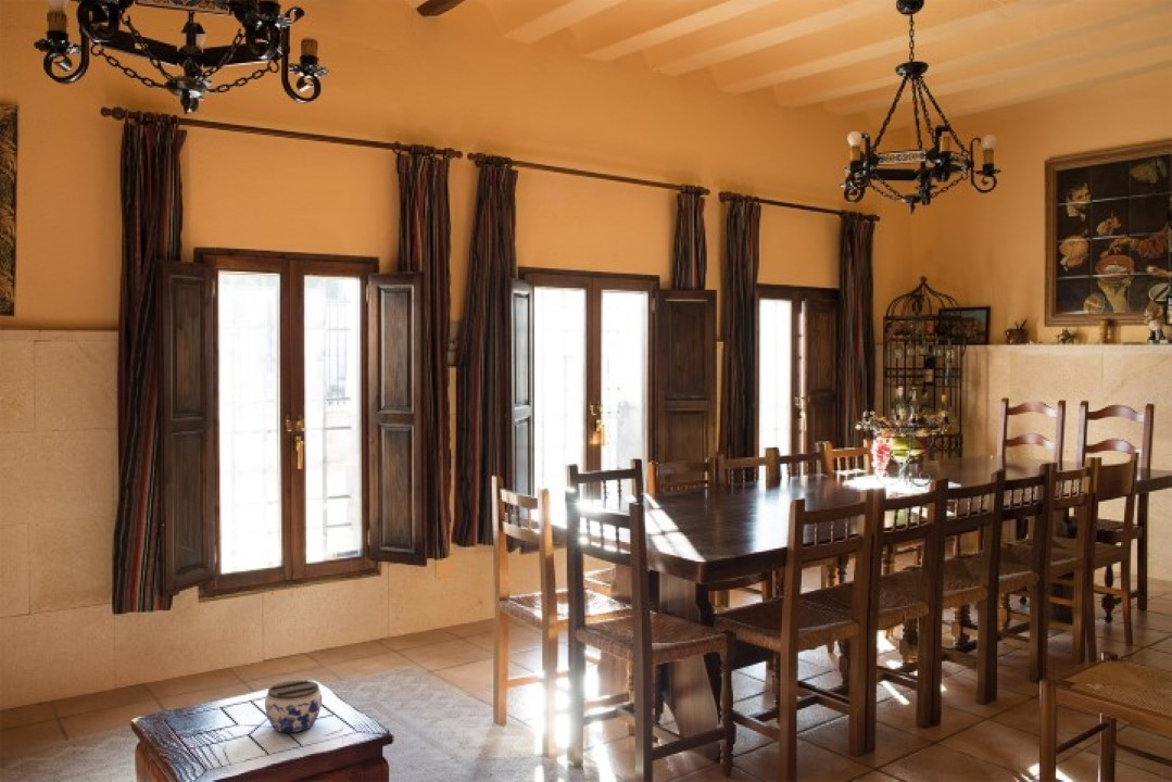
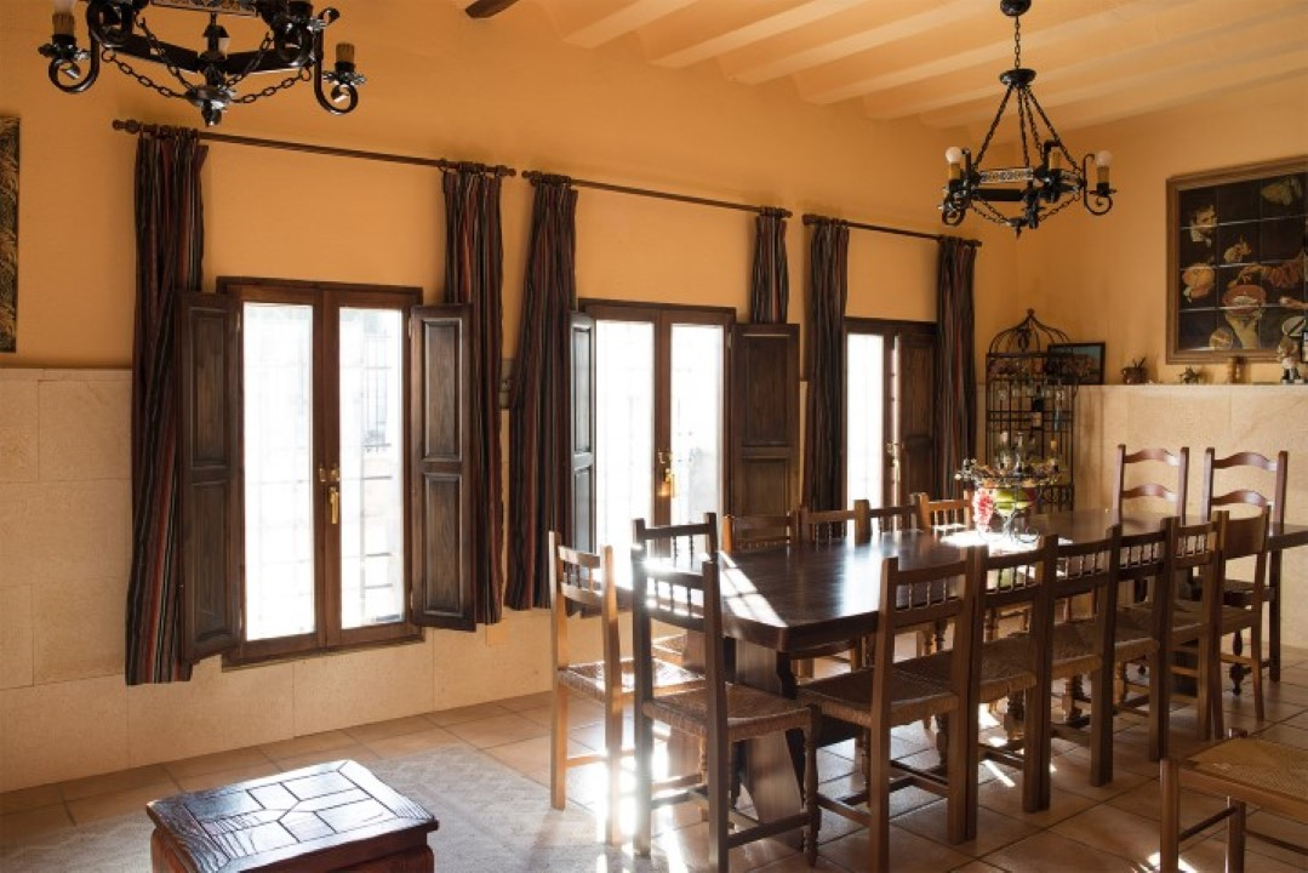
- jar [264,679,323,734]
